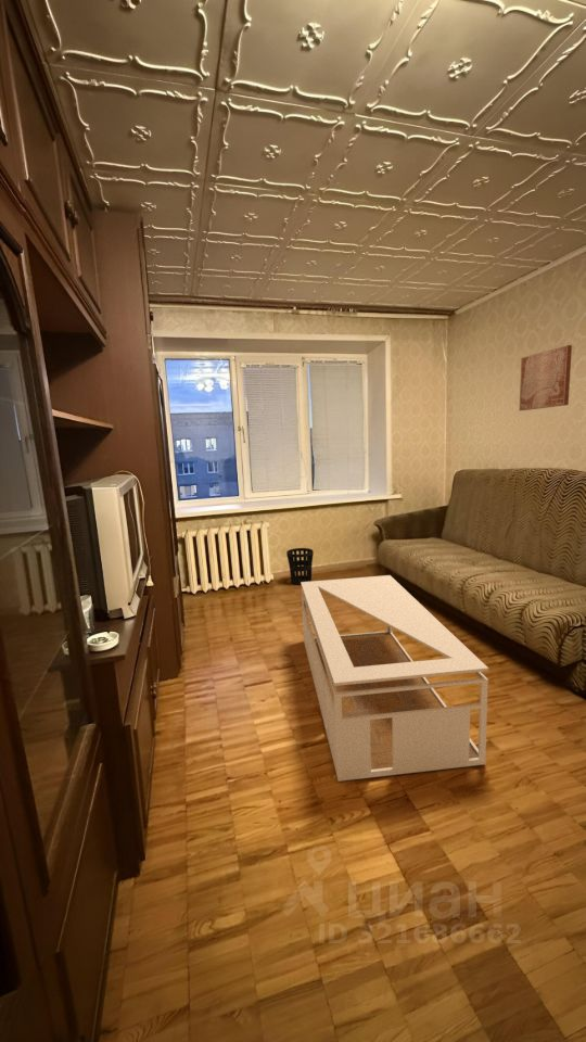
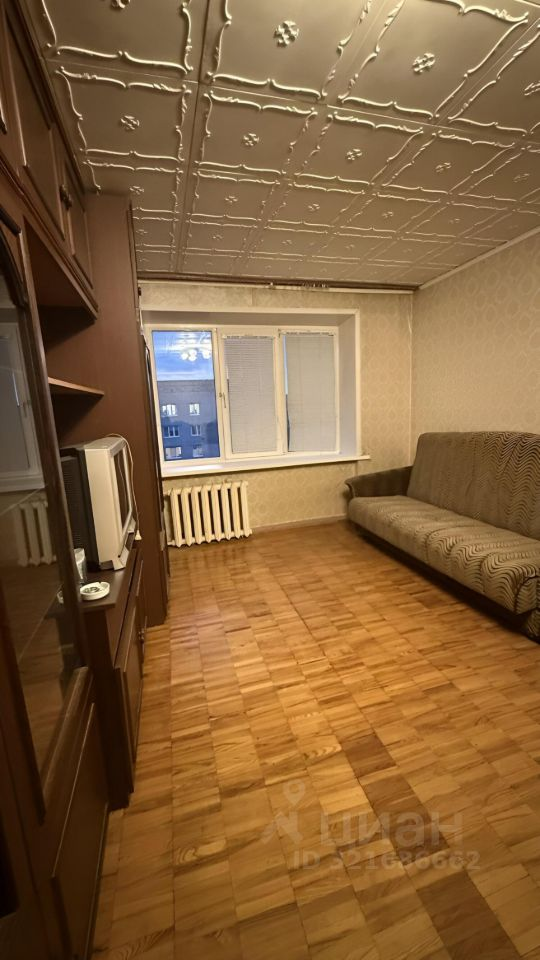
- wall art [519,344,573,411]
- coffee table [301,574,489,783]
- wastebasket [285,547,315,586]
